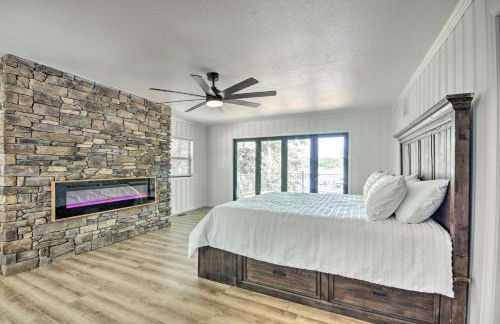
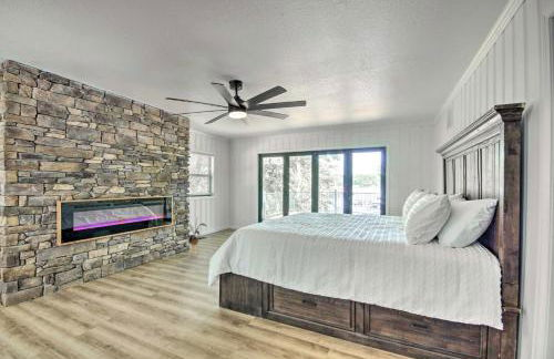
+ house plant [184,218,207,256]
